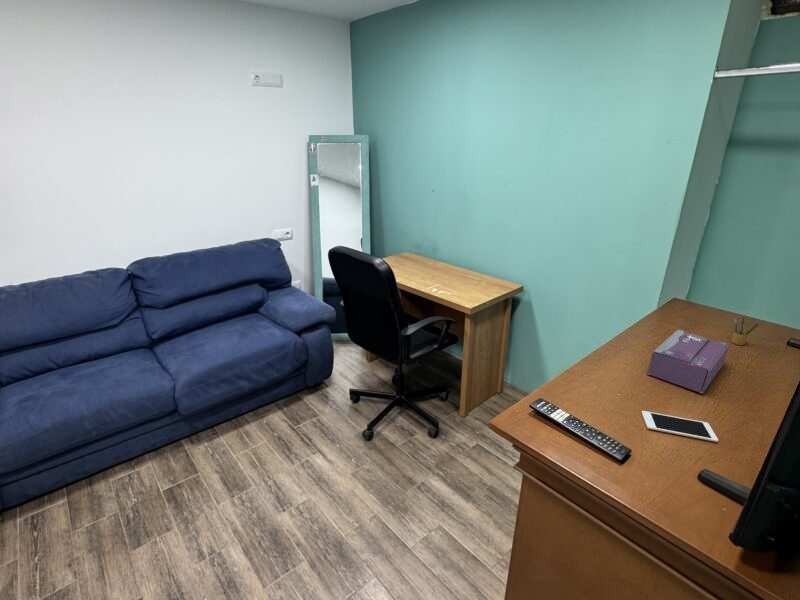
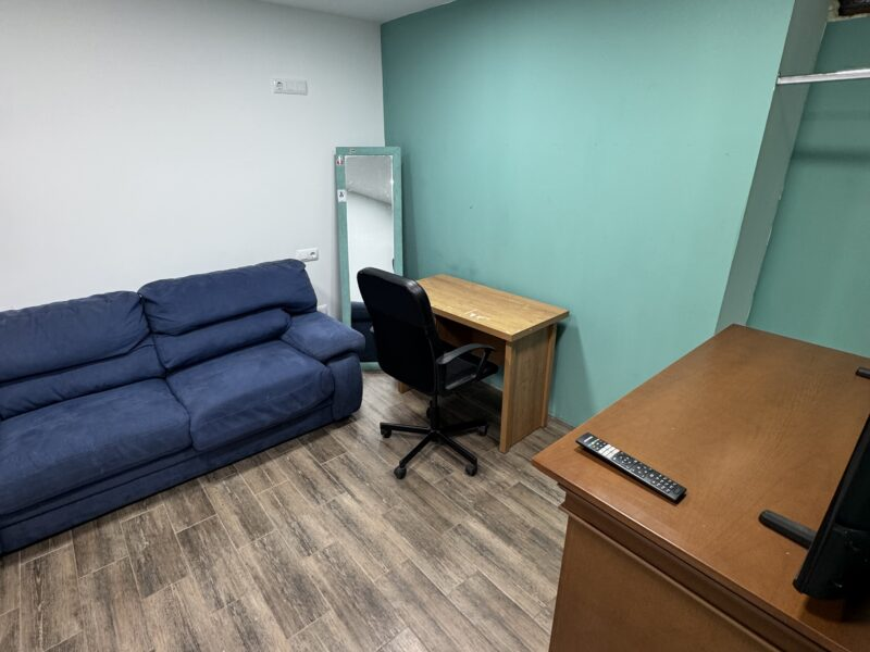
- pencil box [730,315,761,346]
- tissue box [646,328,730,395]
- cell phone [641,410,719,443]
